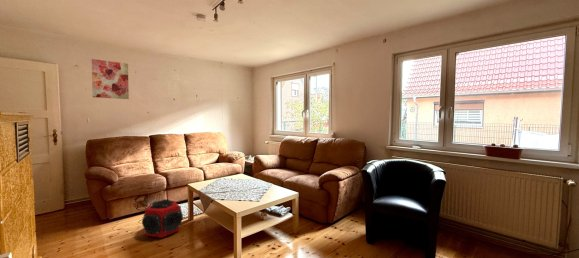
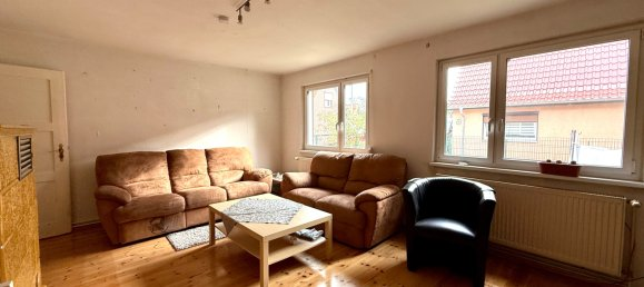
- speaker [141,198,184,239]
- wall art [91,58,130,100]
